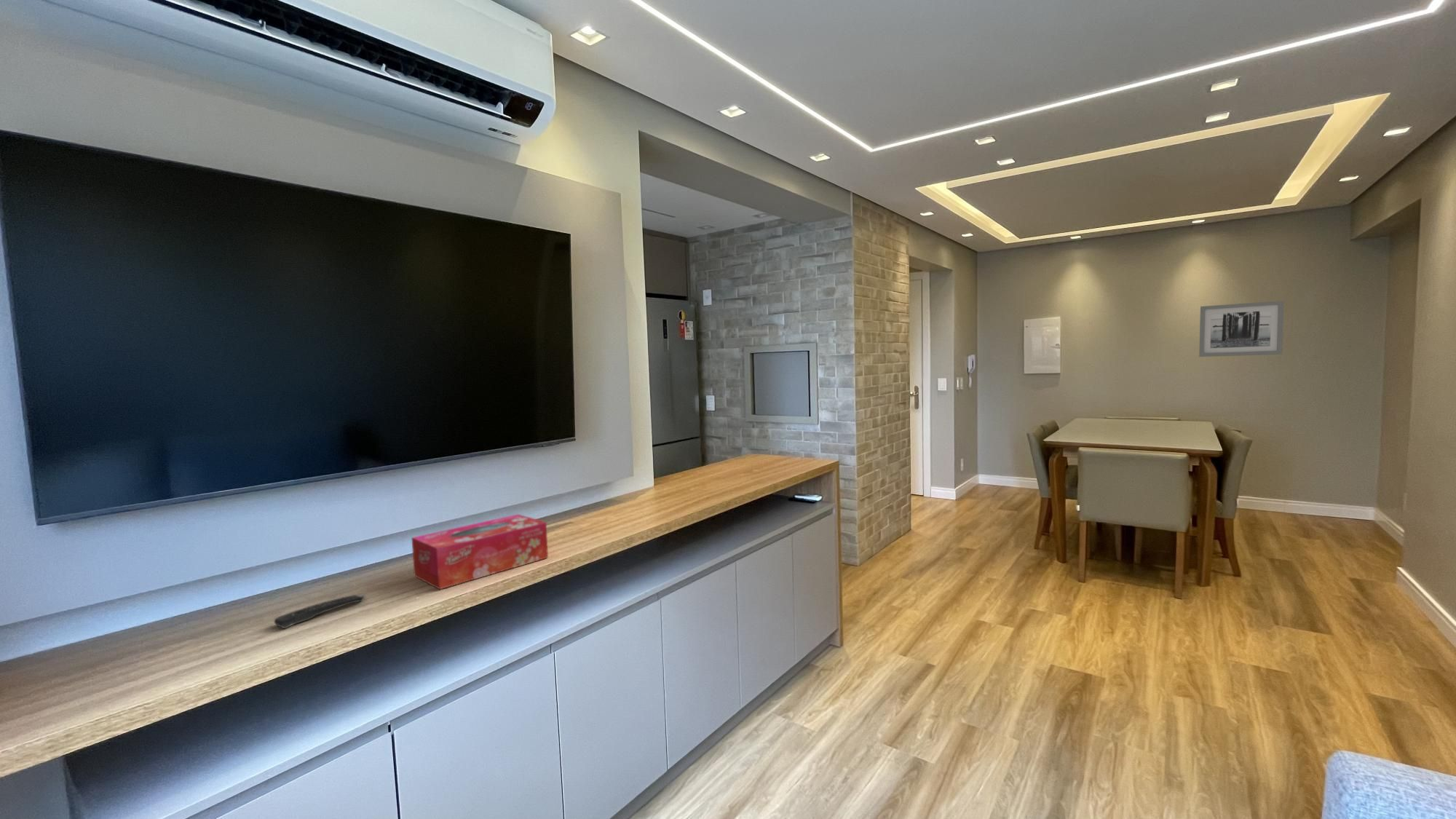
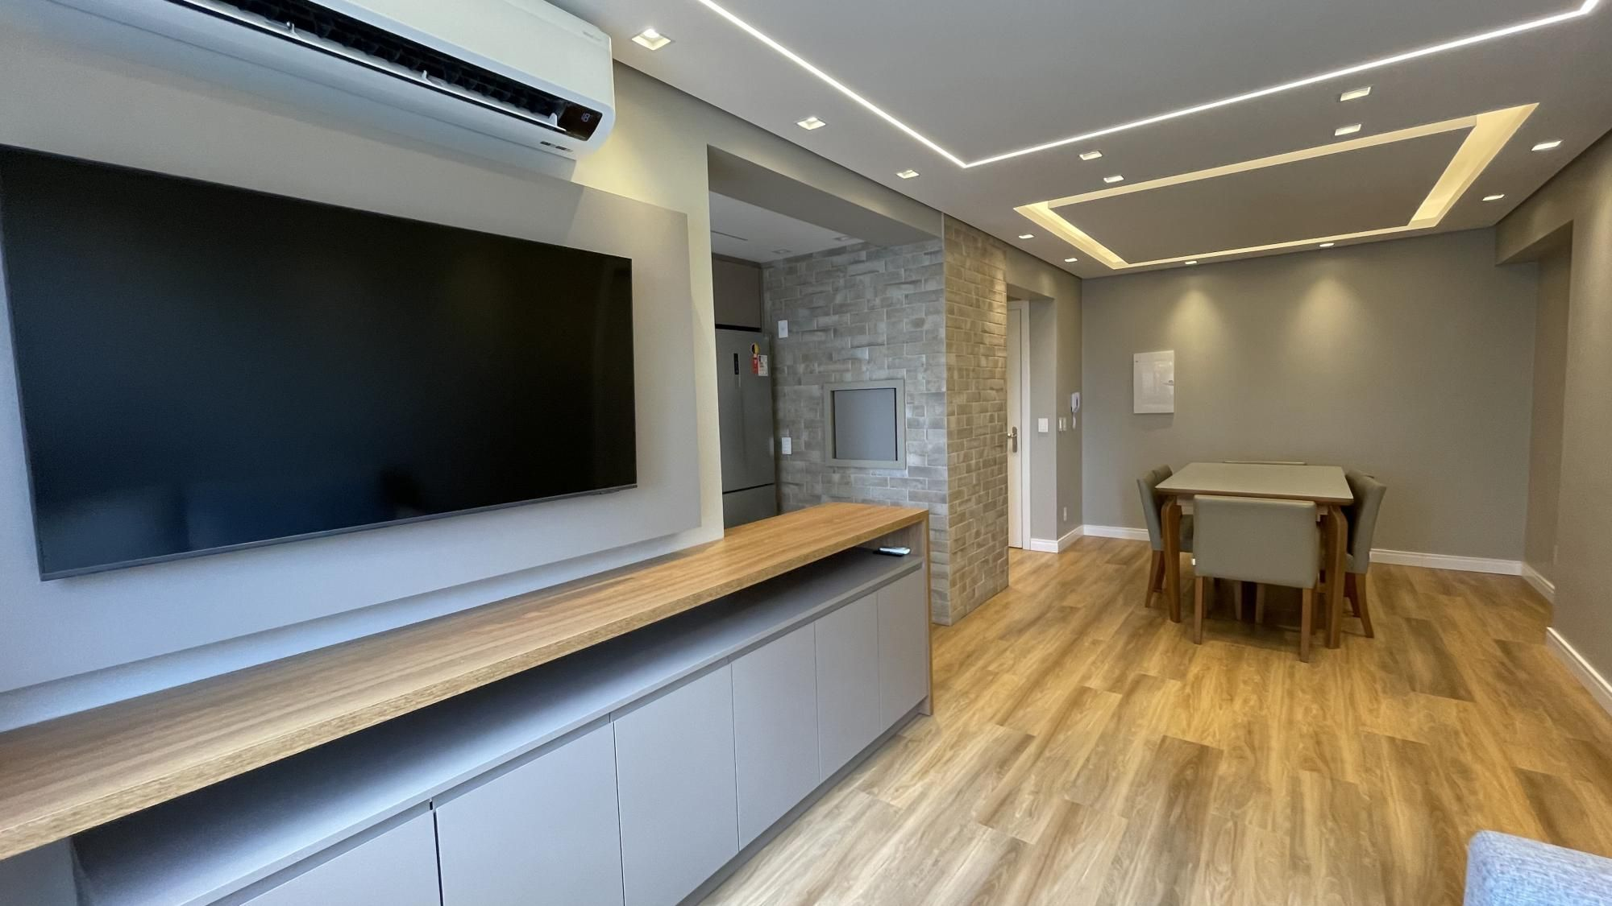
- wall art [1198,300,1285,357]
- tissue box [411,513,549,590]
- remote control [274,594,366,629]
